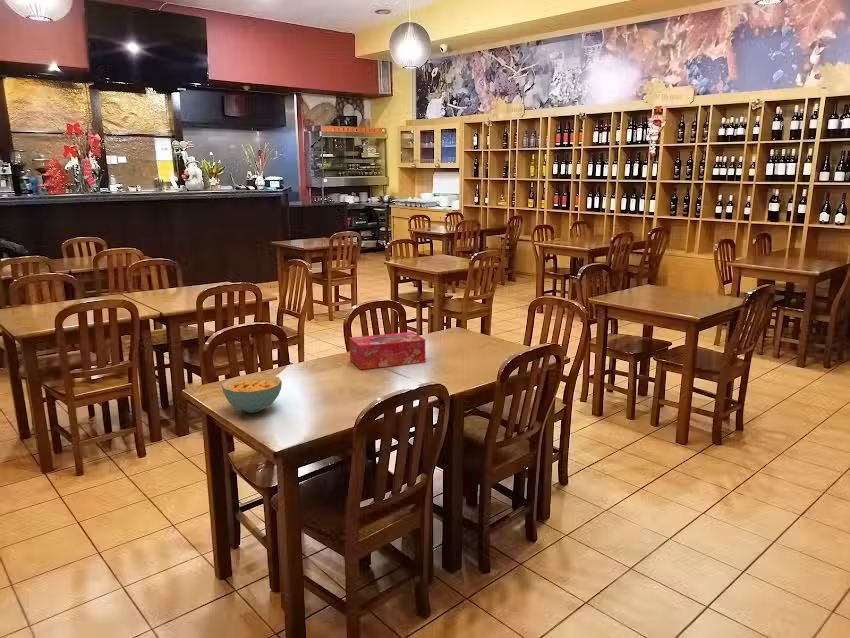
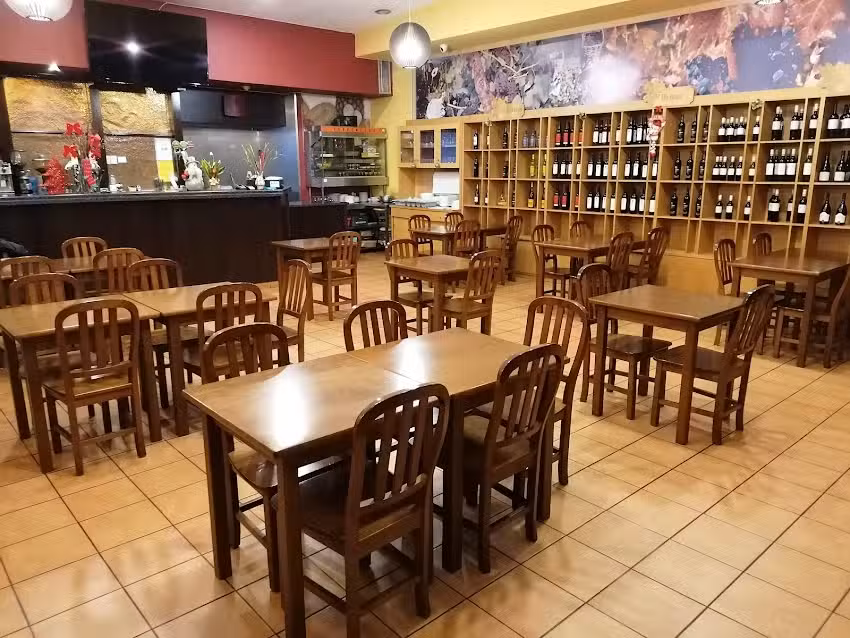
- cereal bowl [221,373,283,414]
- tissue box [349,331,426,370]
